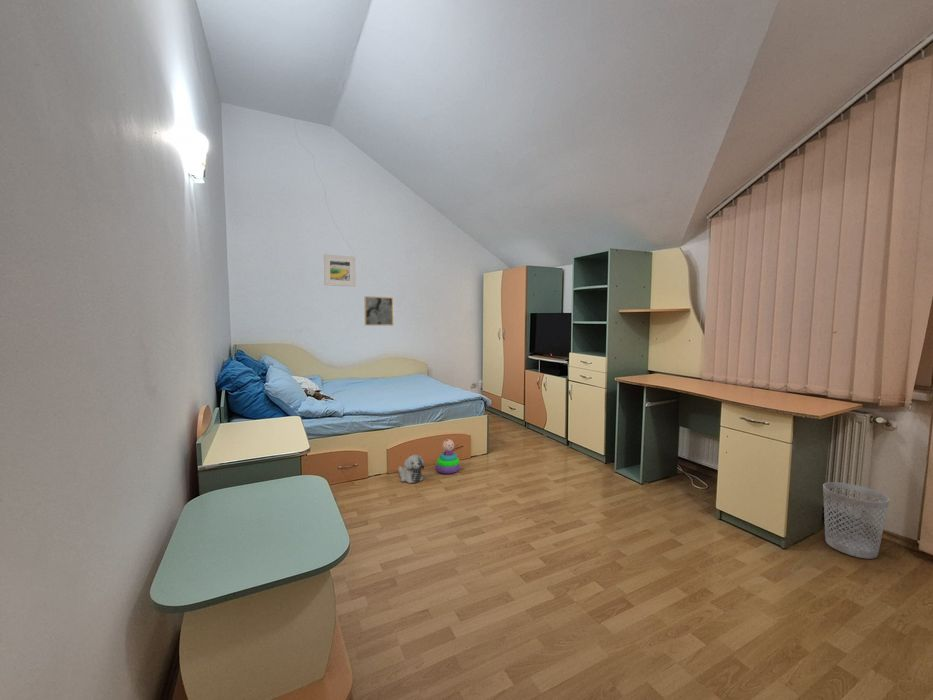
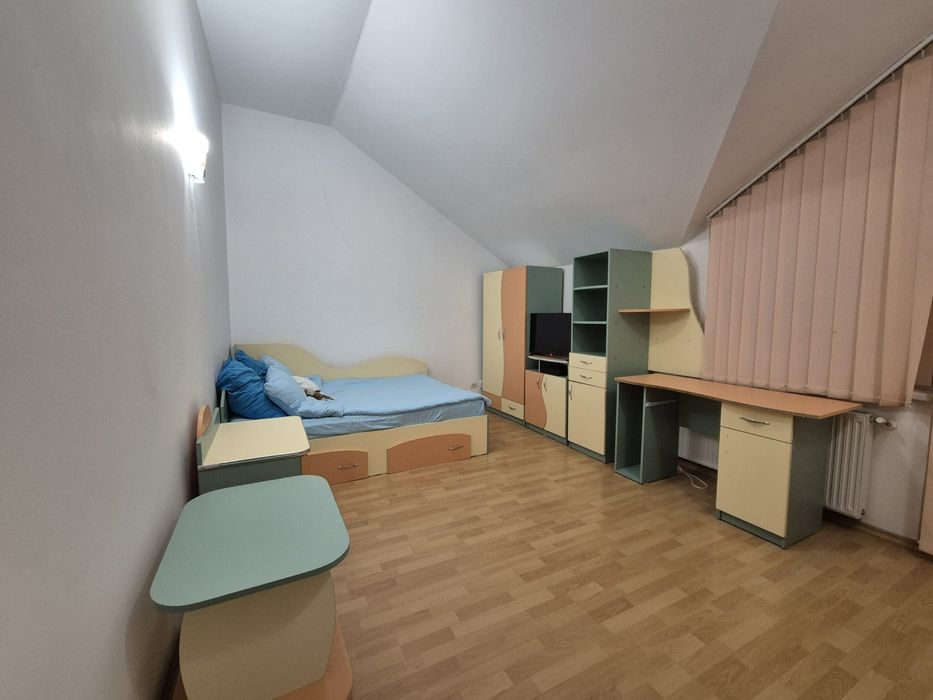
- wall art [364,295,395,327]
- stacking toy [435,438,461,475]
- wastebasket [822,481,890,560]
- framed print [323,254,357,288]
- plush toy [397,454,425,484]
